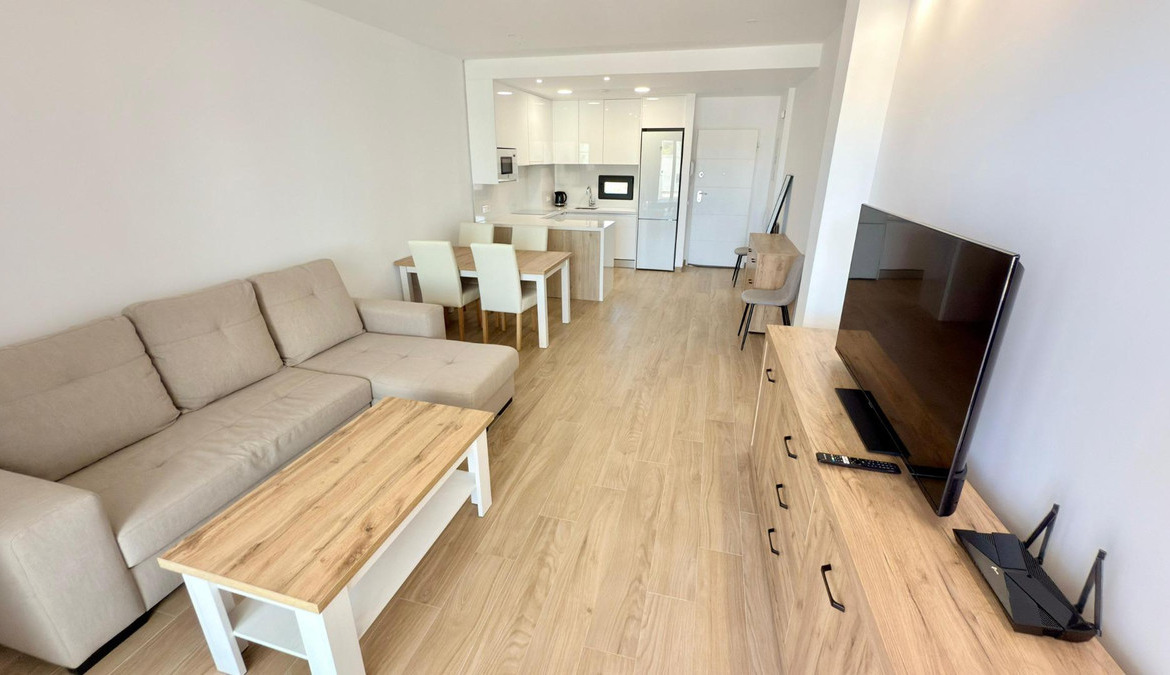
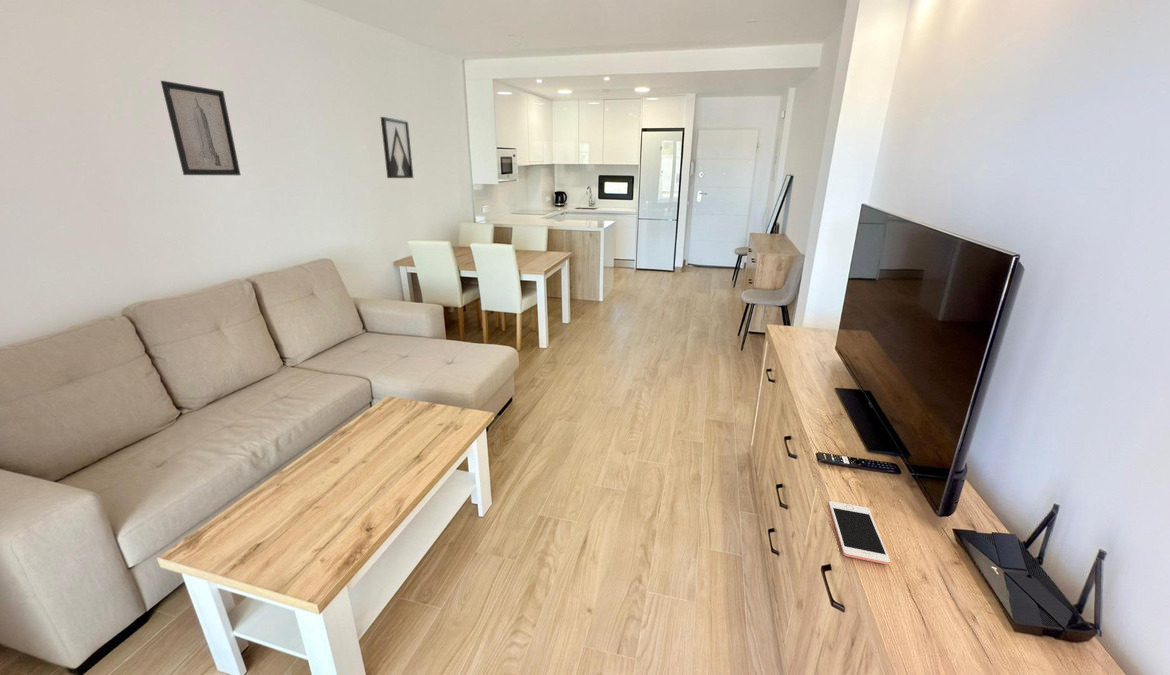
+ cell phone [828,500,891,565]
+ wall art [380,116,414,179]
+ wall art [160,80,242,176]
